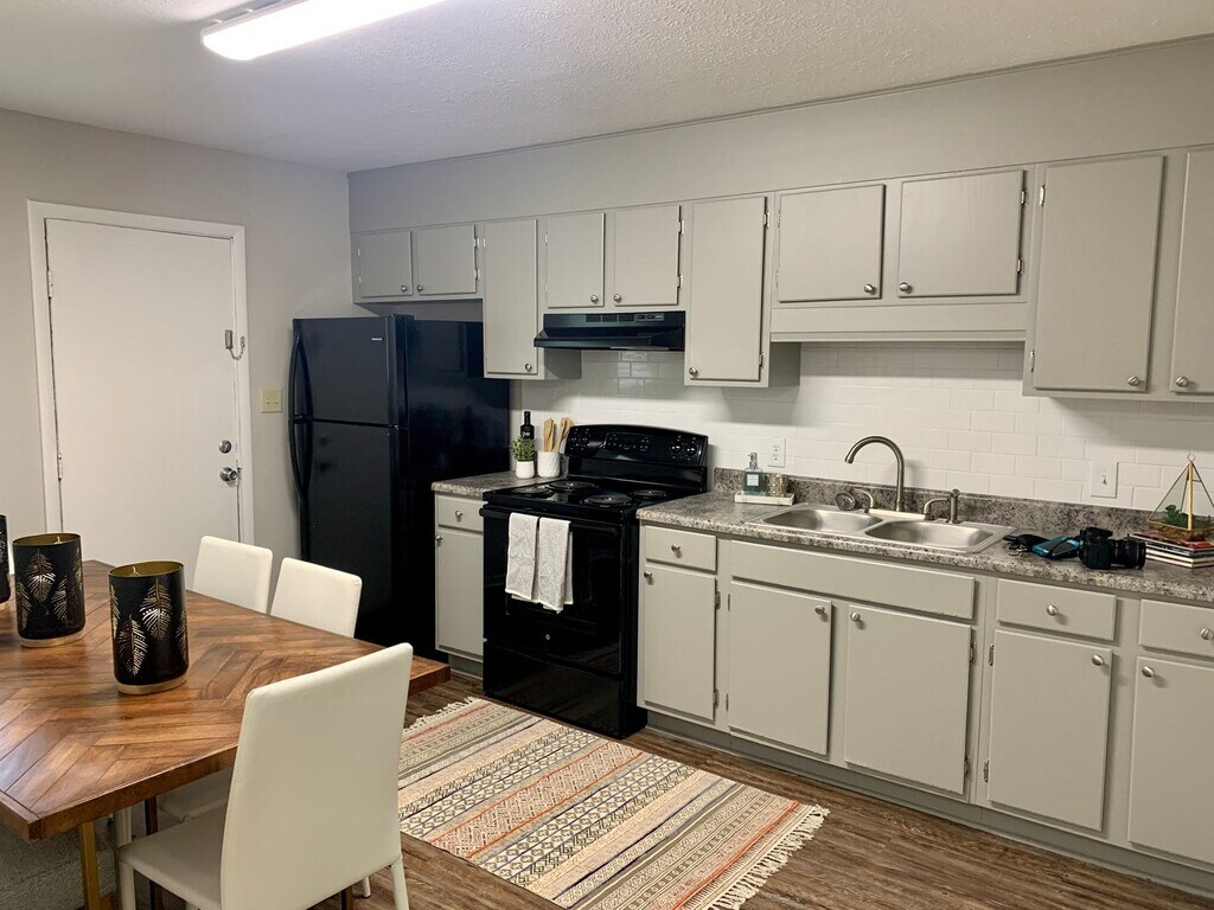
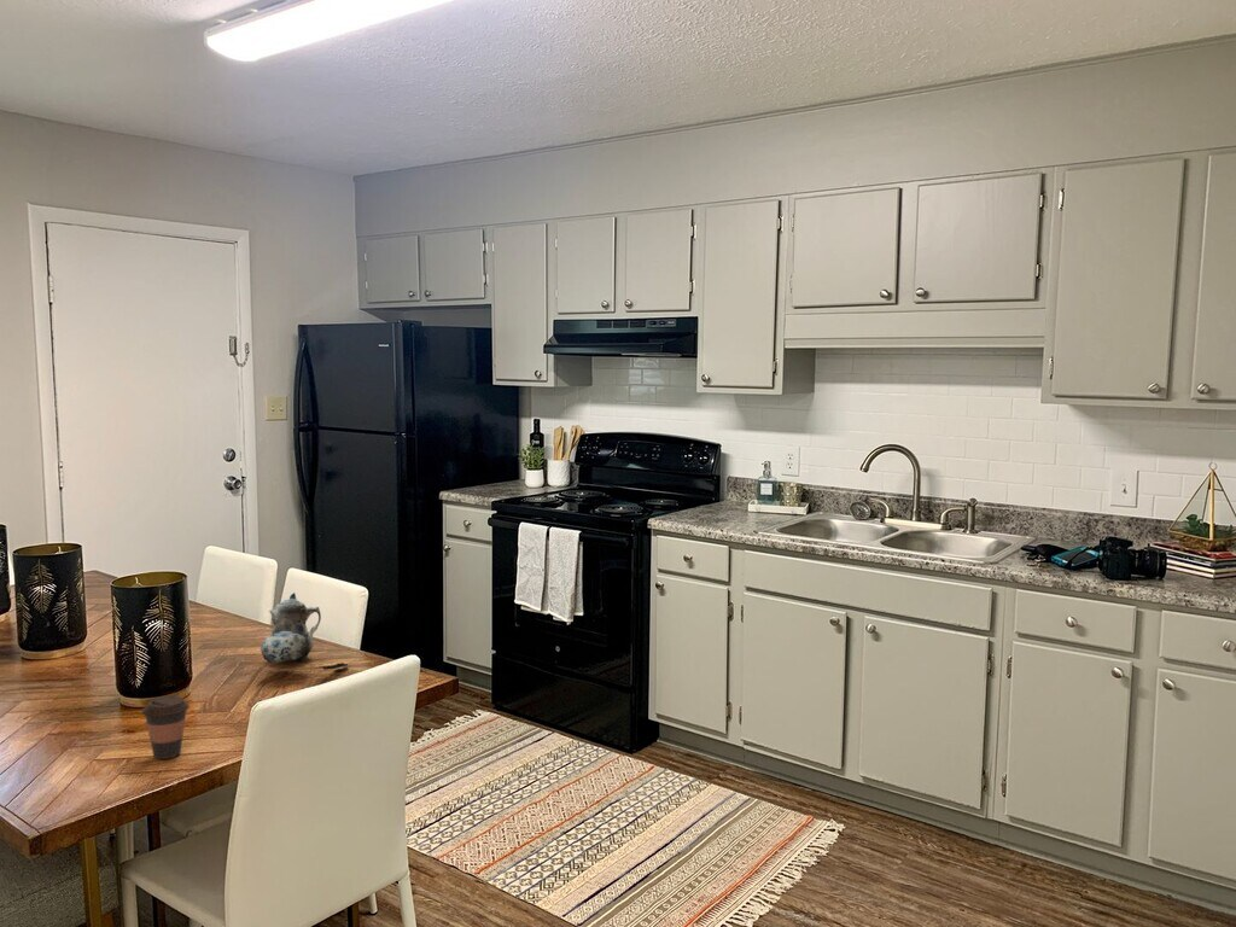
+ coffee cup [141,695,191,760]
+ teapot [260,591,349,671]
